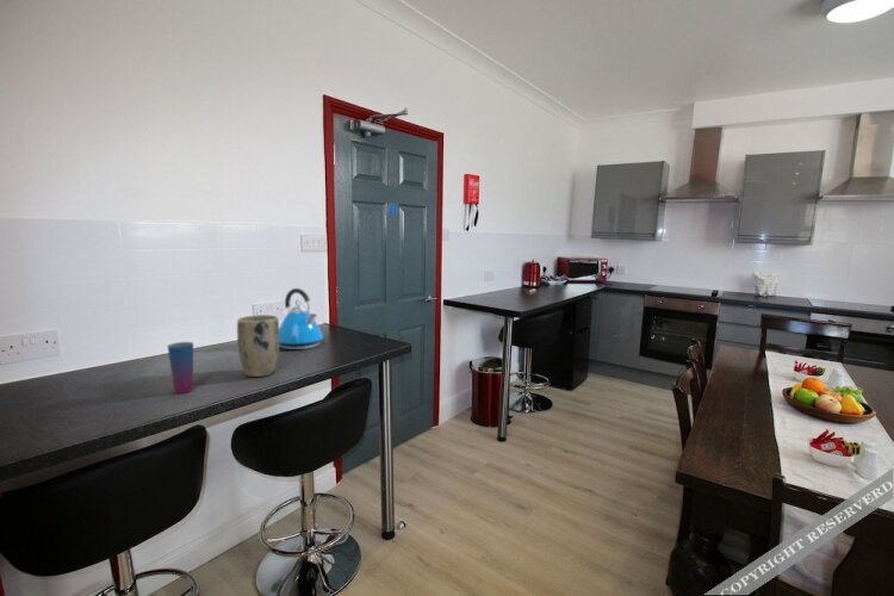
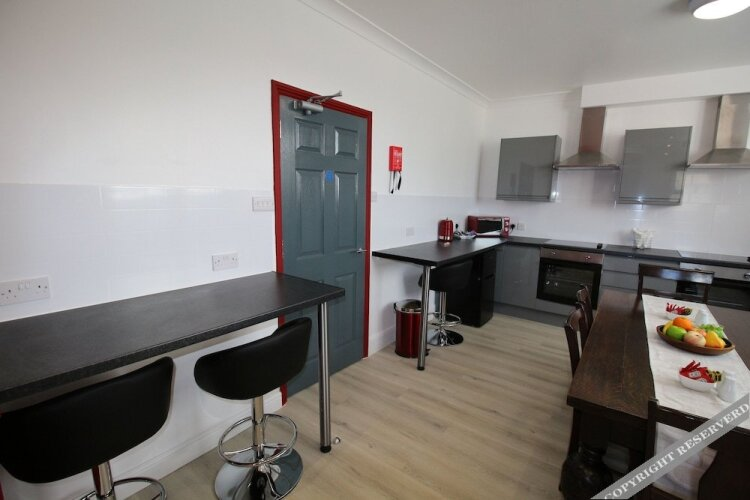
- plant pot [236,313,280,378]
- cup [167,341,194,395]
- kettle [279,287,324,350]
